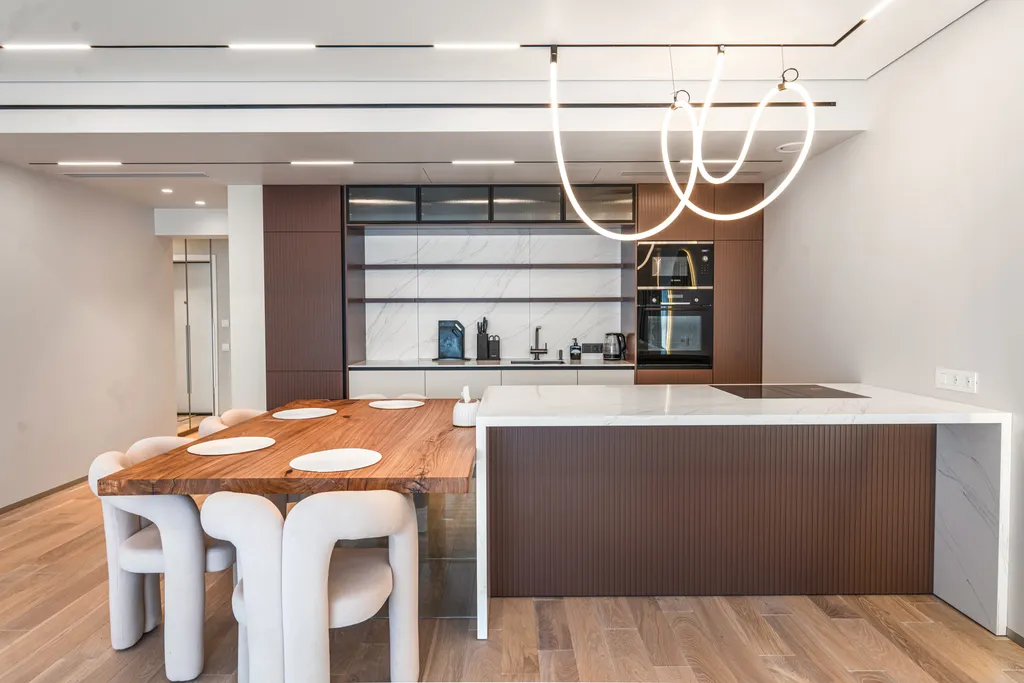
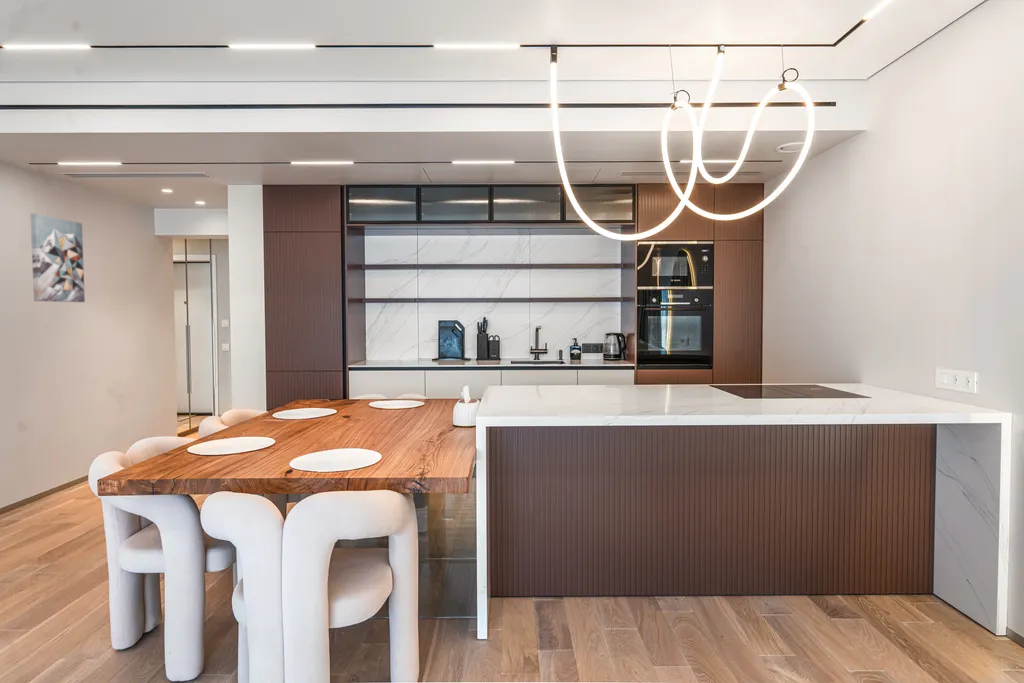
+ wall art [30,213,86,303]
